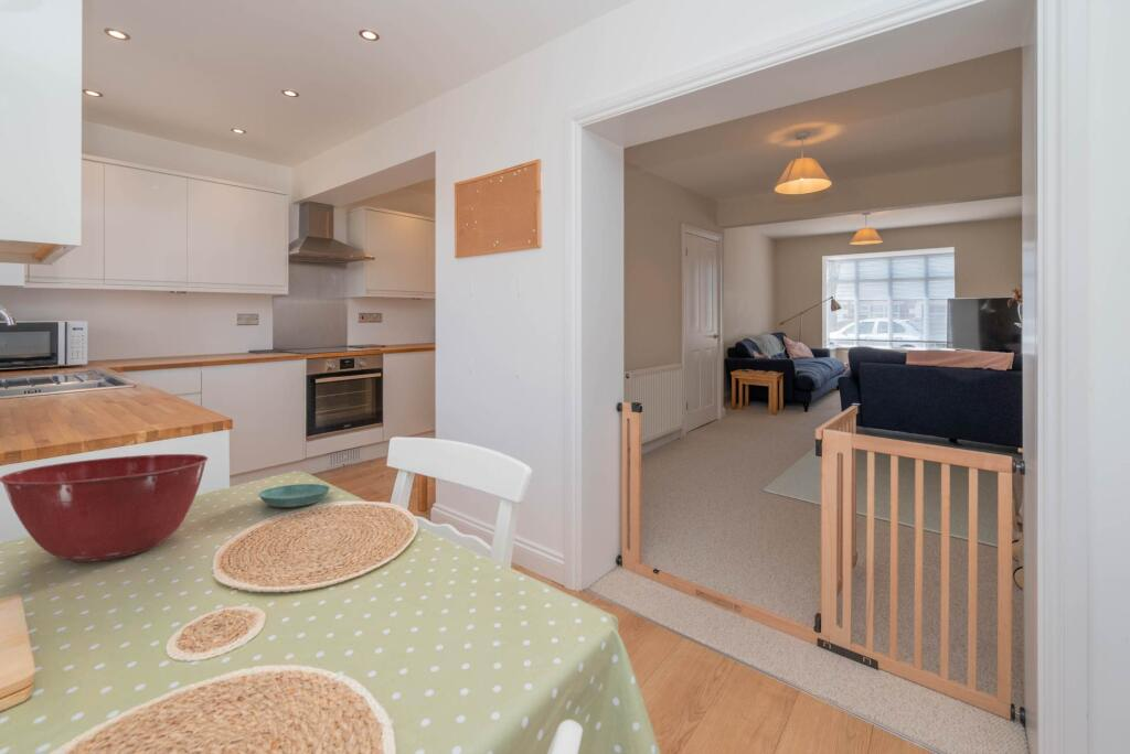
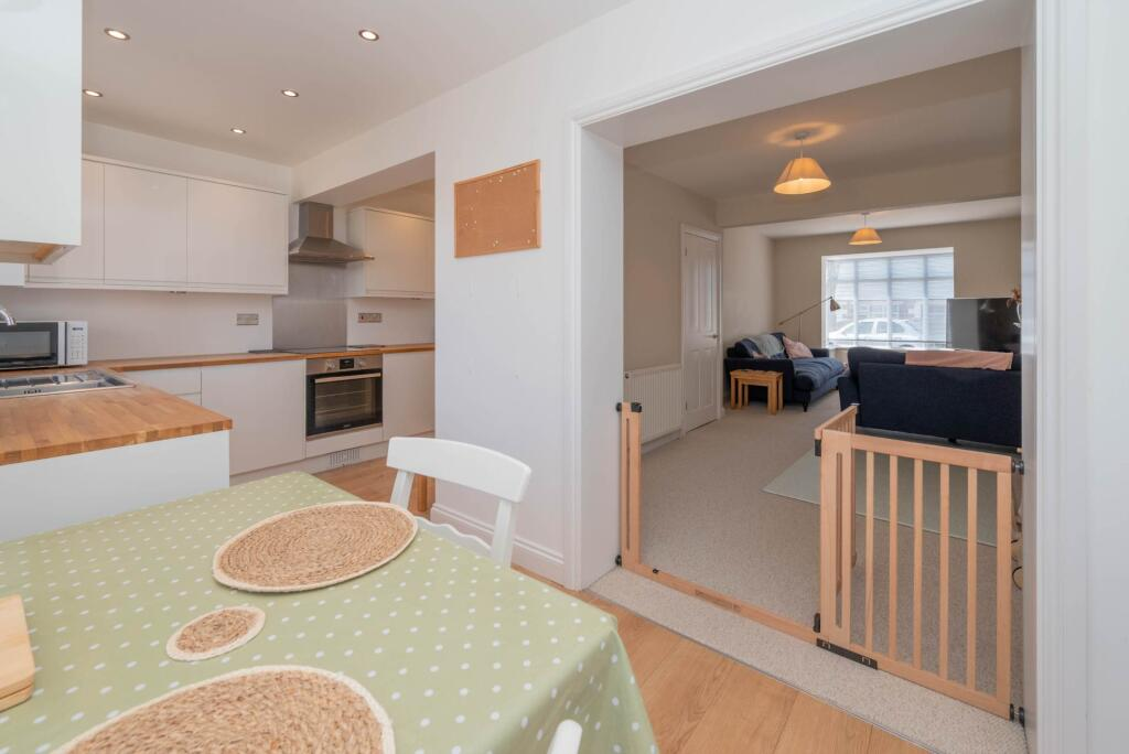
- saucer [257,483,331,508]
- mixing bowl [0,453,209,562]
